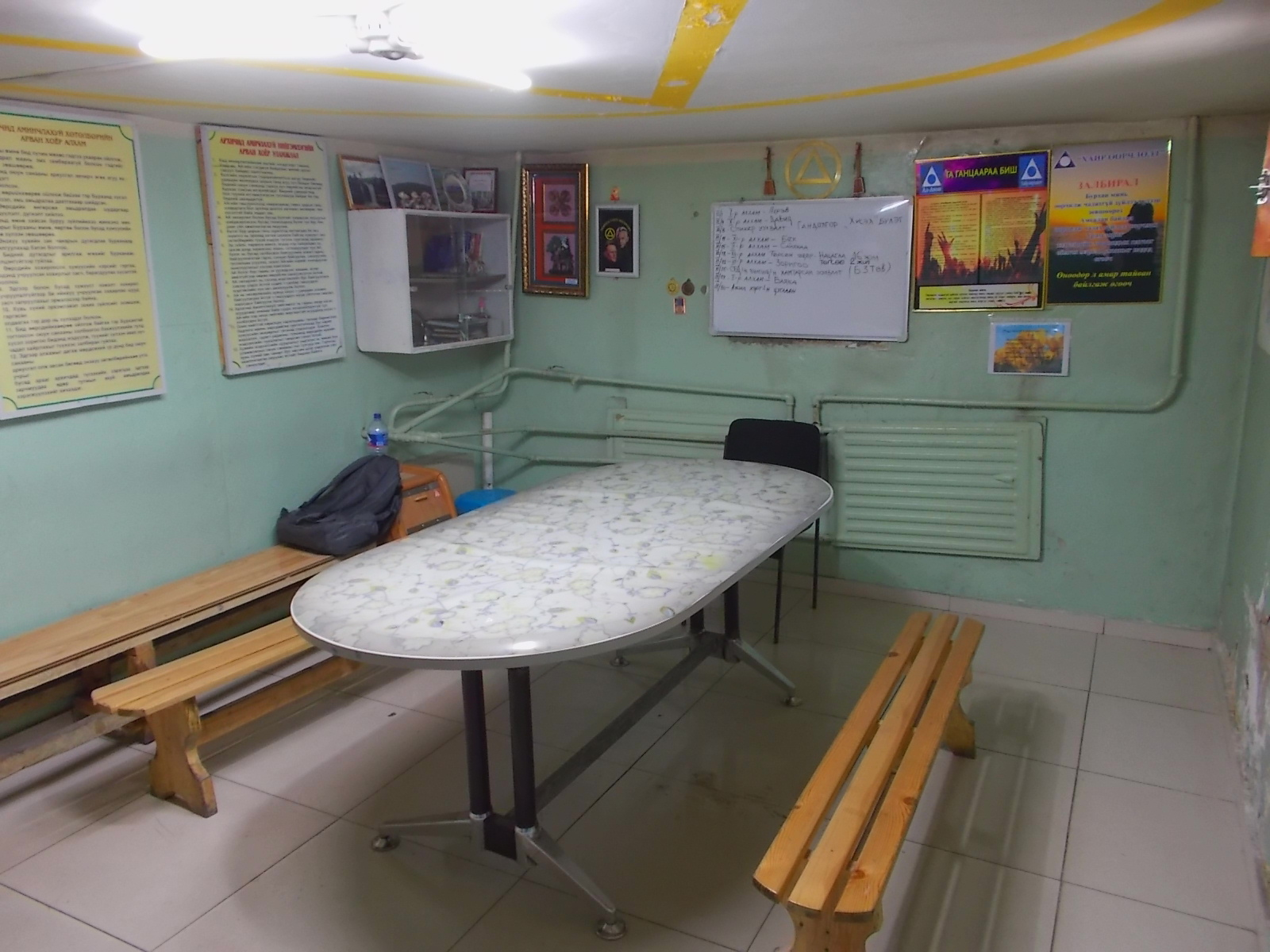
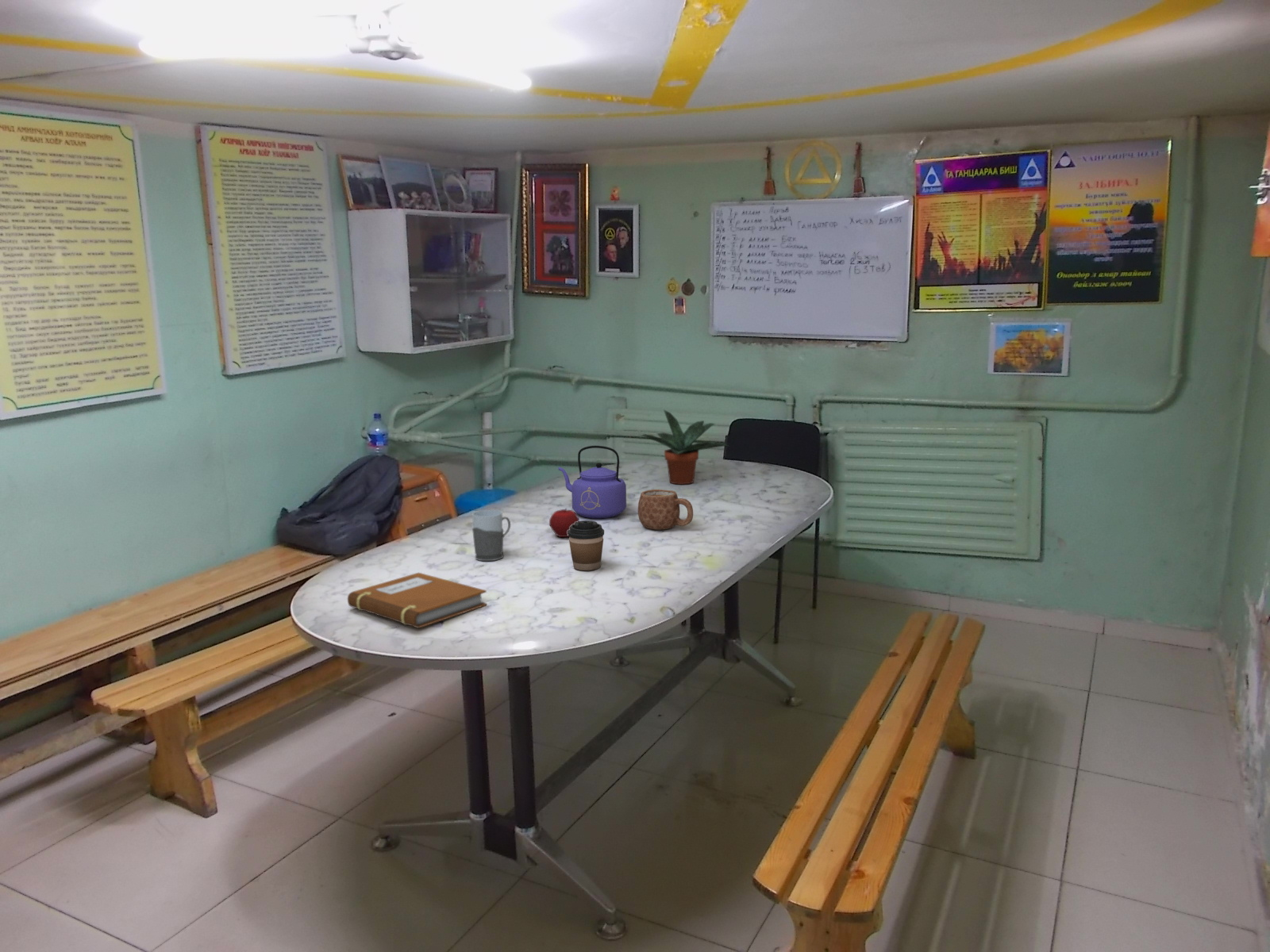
+ apple [548,508,580,538]
+ mug [637,489,694,531]
+ kettle [557,445,627,520]
+ notebook [347,572,487,628]
+ potted plant [641,409,729,485]
+ coffee cup [568,520,605,571]
+ mug [471,509,511,562]
